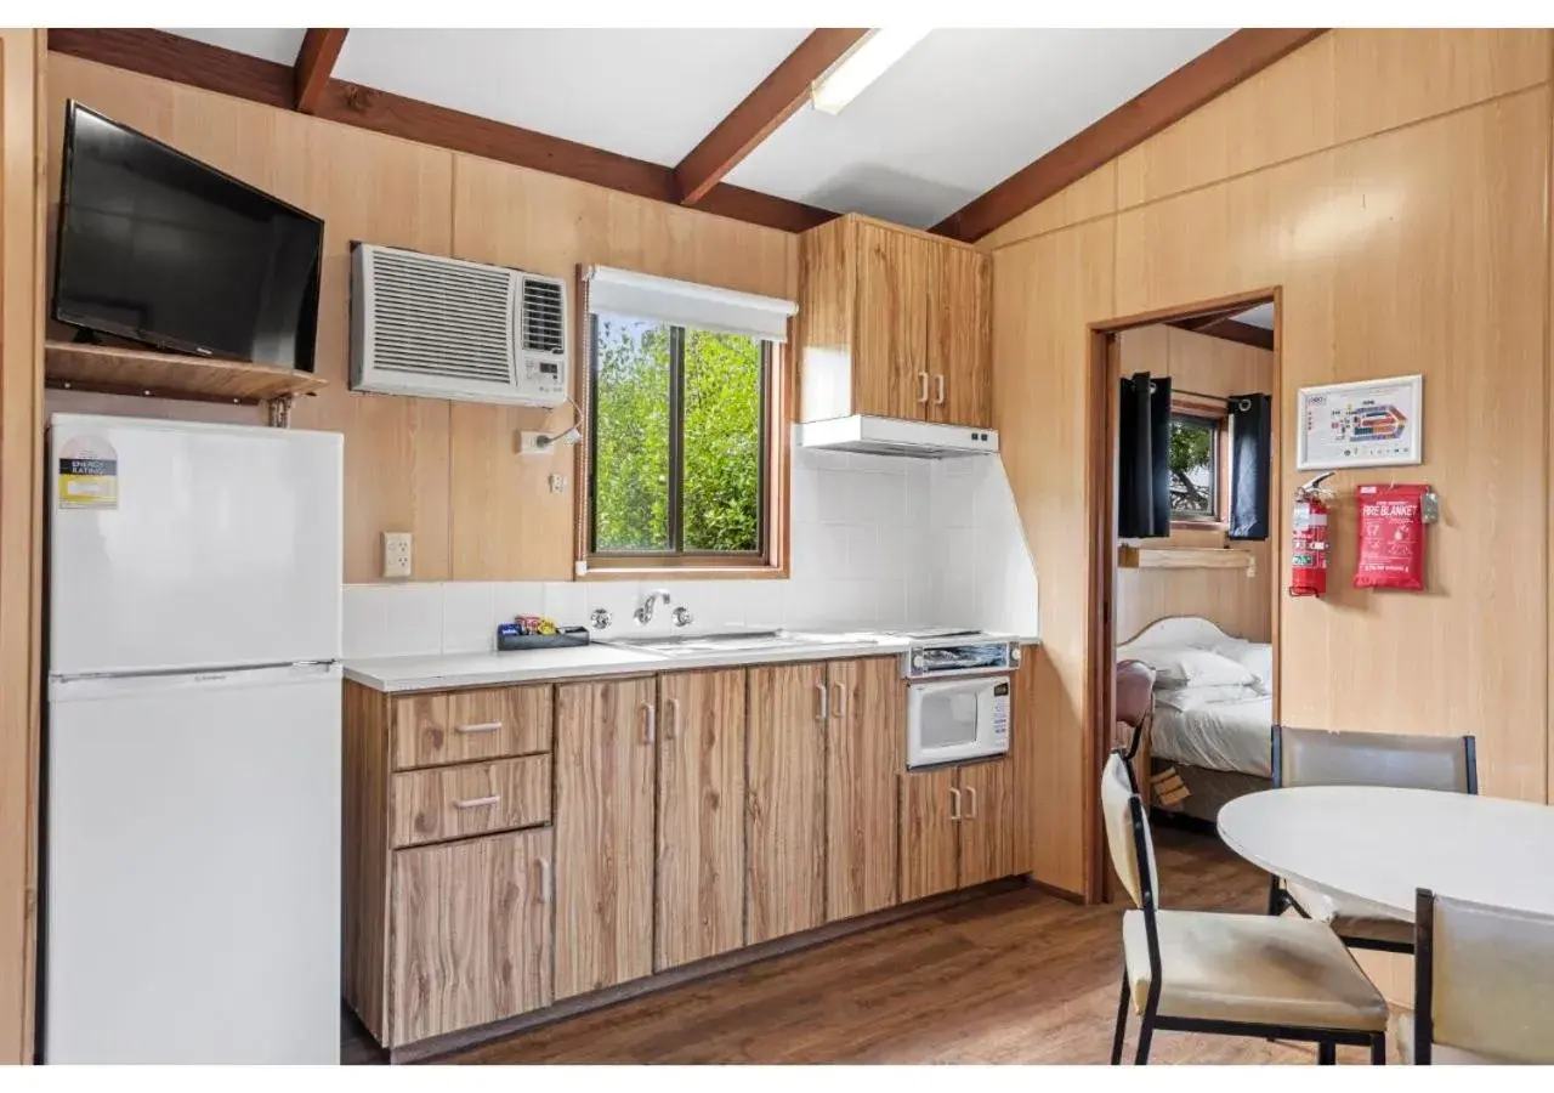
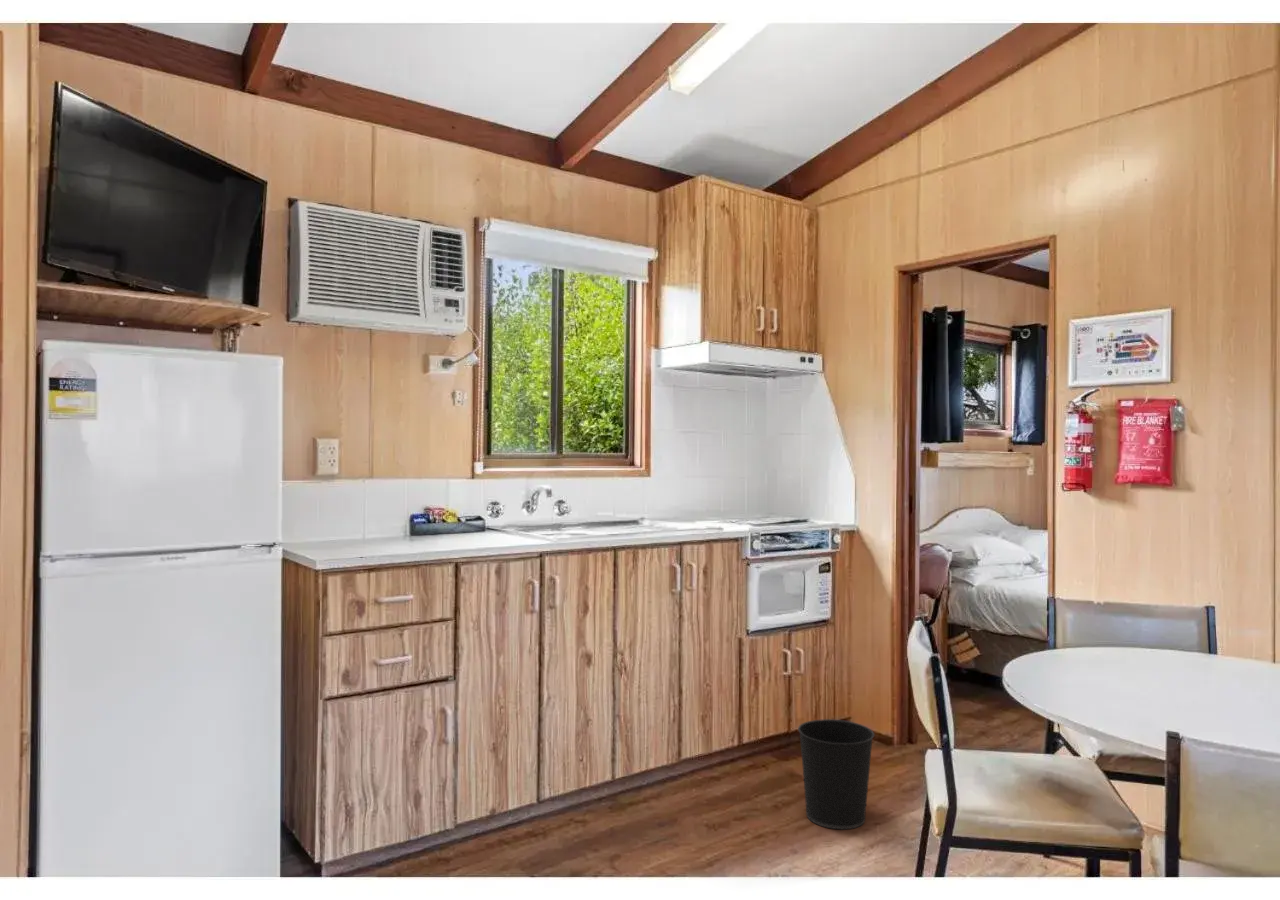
+ wastebasket [797,718,875,830]
